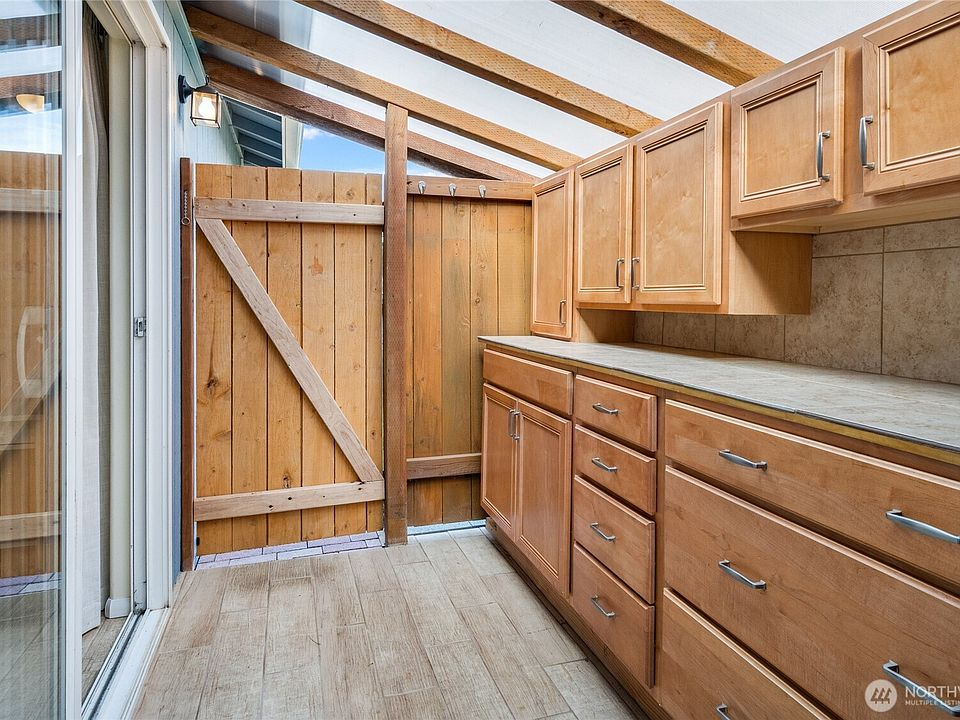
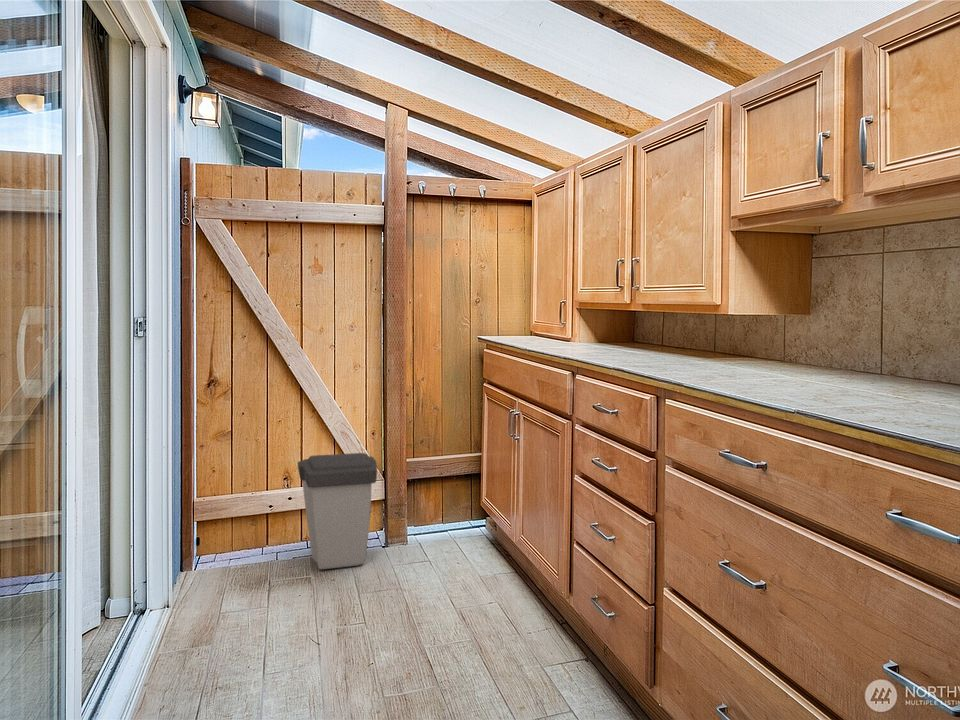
+ trash can [297,452,378,570]
